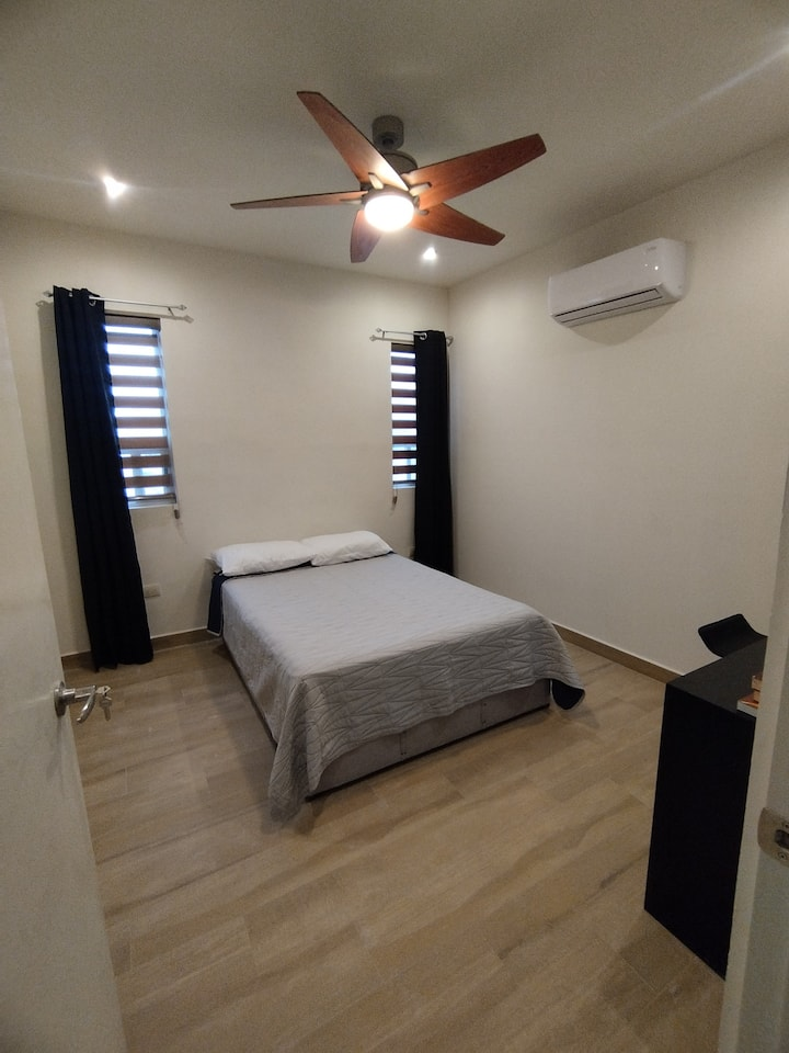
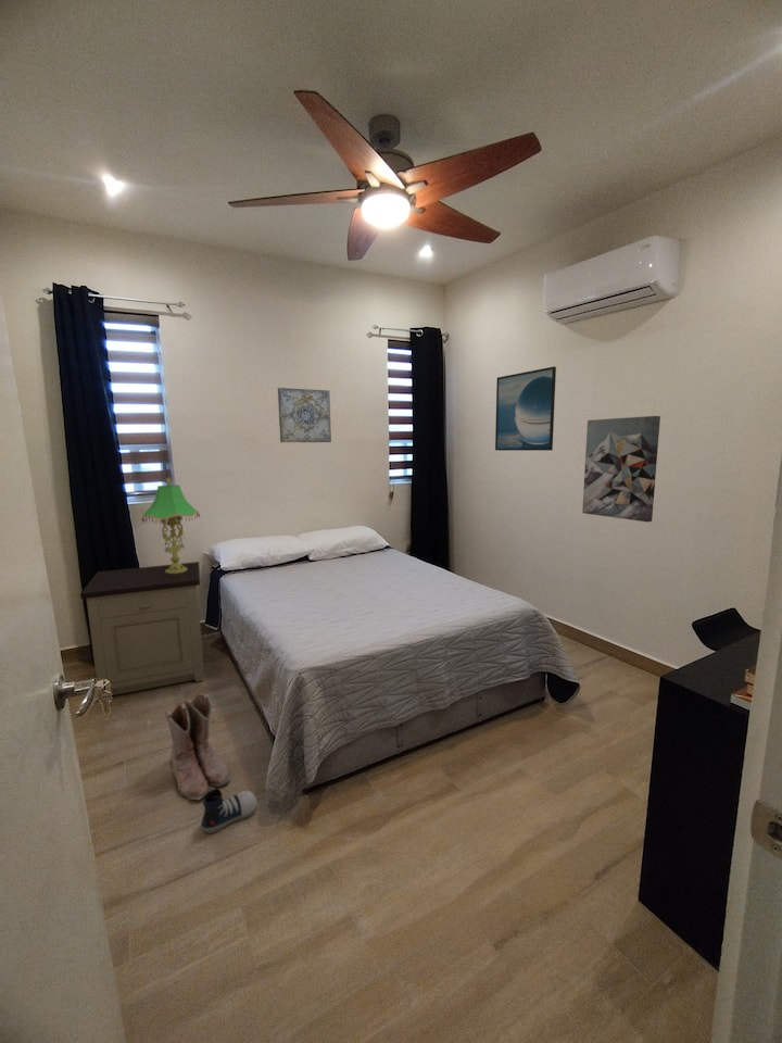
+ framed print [494,365,557,452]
+ wall art [277,387,332,443]
+ shoe [200,787,258,834]
+ boots [163,692,230,801]
+ table lamp [141,477,201,574]
+ wall art [581,415,661,523]
+ nightstand [79,561,204,696]
